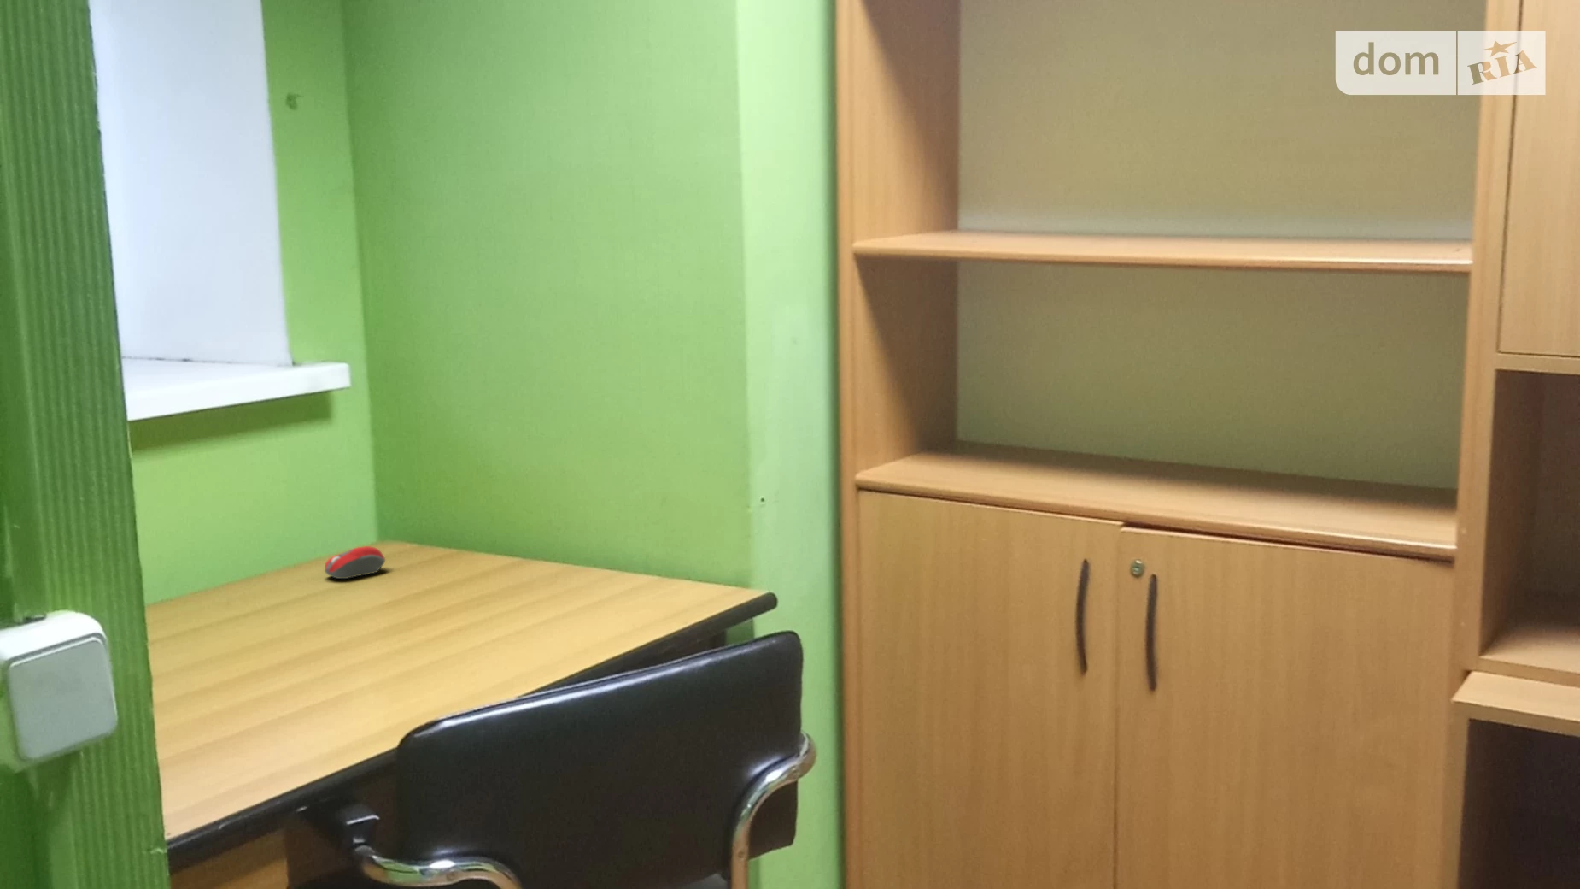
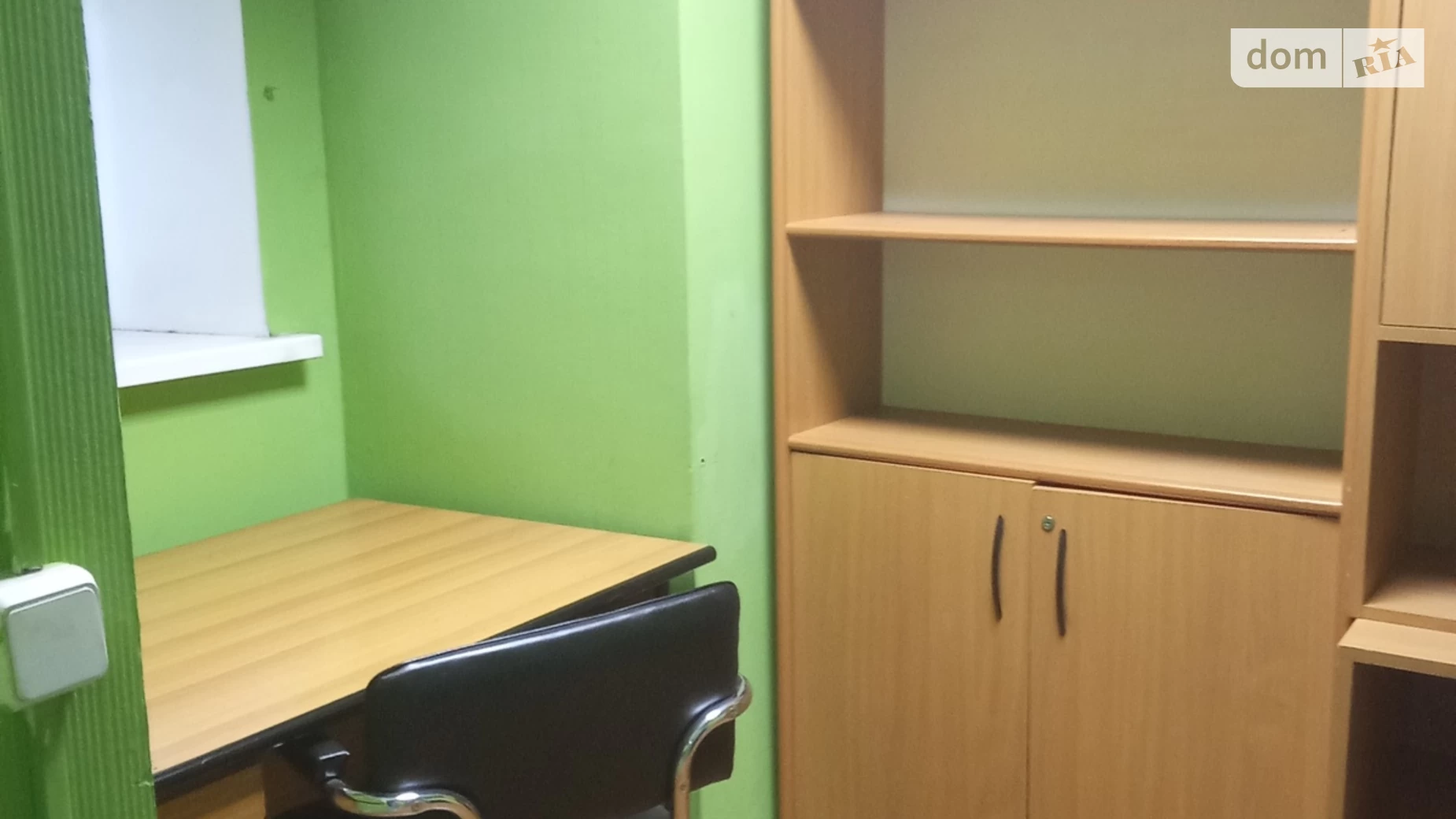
- computer mouse [323,545,386,580]
